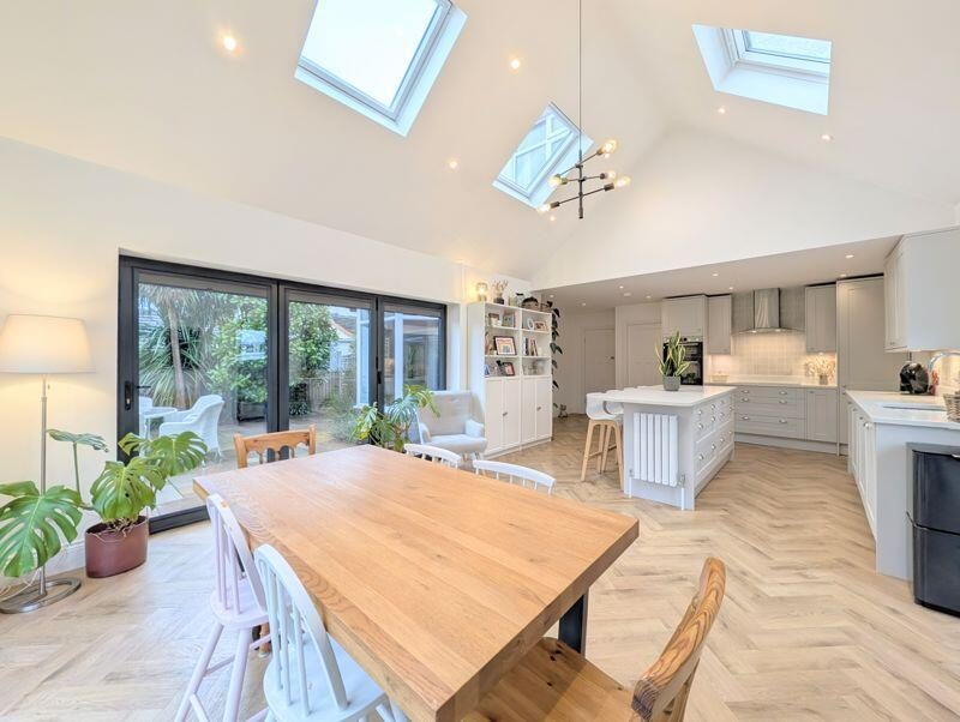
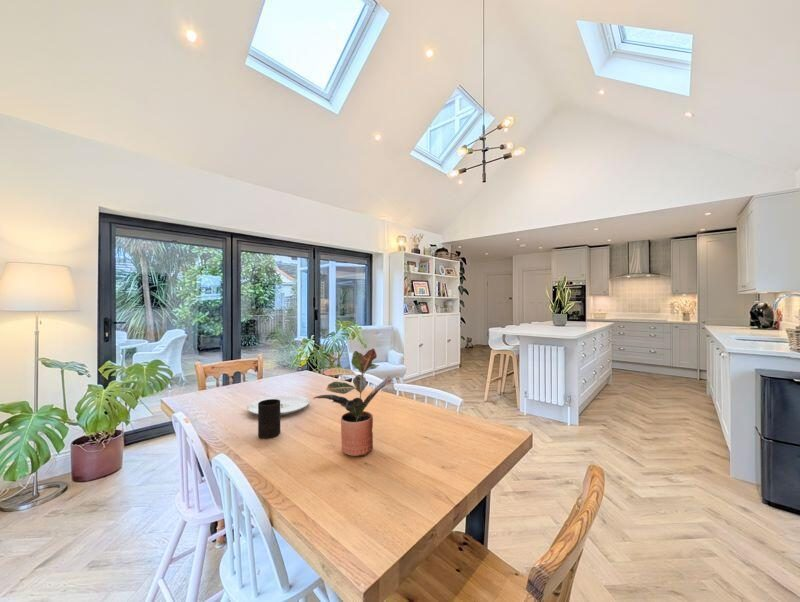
+ cup [257,399,281,439]
+ plate [246,394,310,416]
+ potted plant [312,347,394,457]
